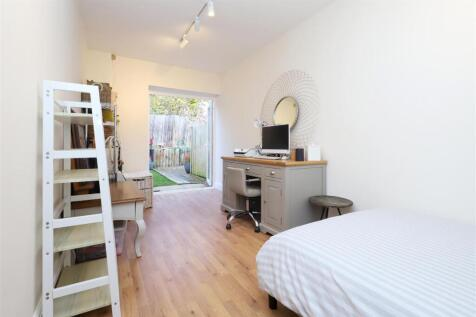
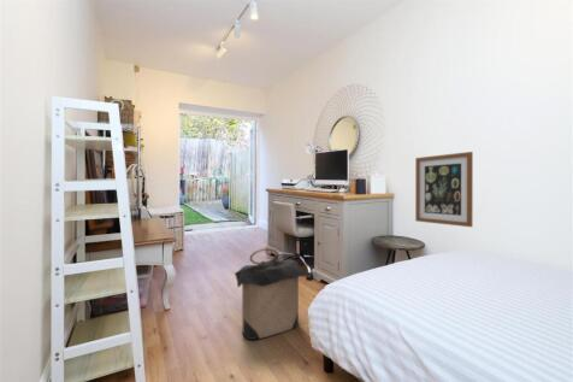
+ wall art [414,151,474,228]
+ laundry hamper [234,247,308,341]
